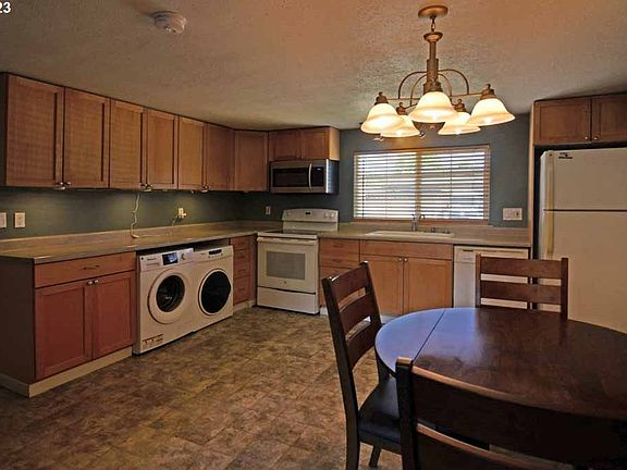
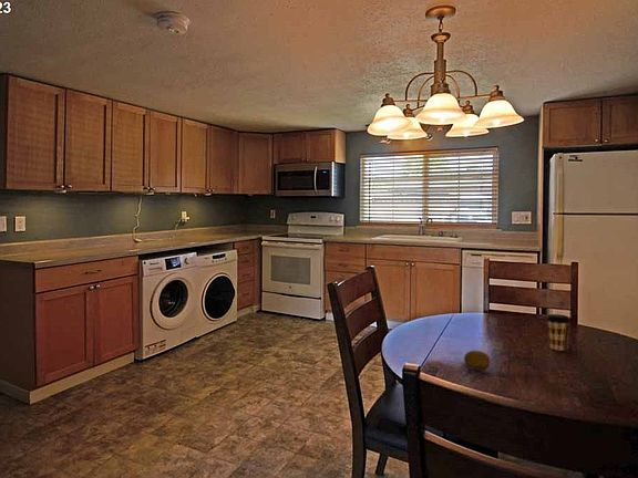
+ fruit [463,350,491,372]
+ coffee cup [545,313,572,352]
